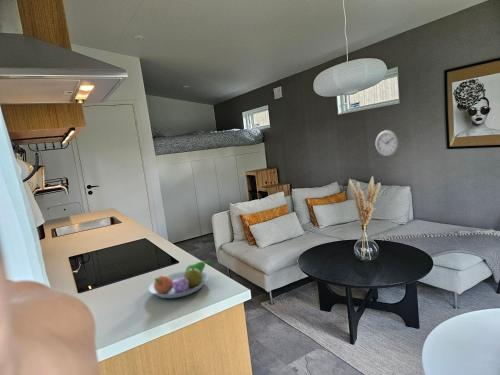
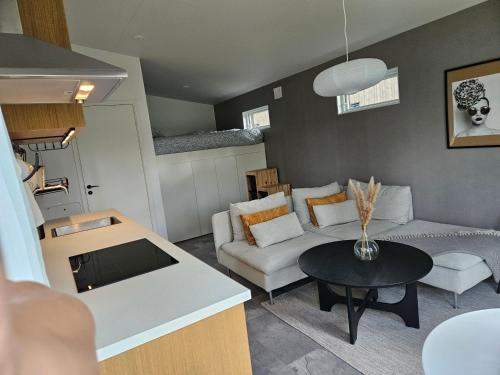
- wall clock [375,129,400,157]
- fruit bowl [148,260,213,299]
